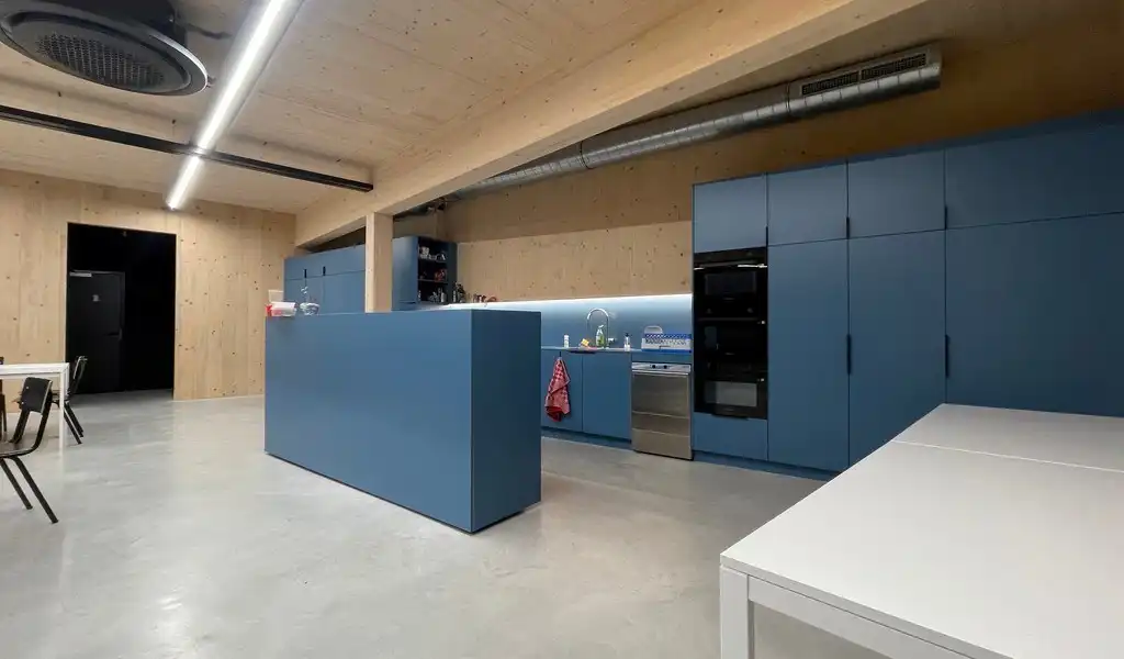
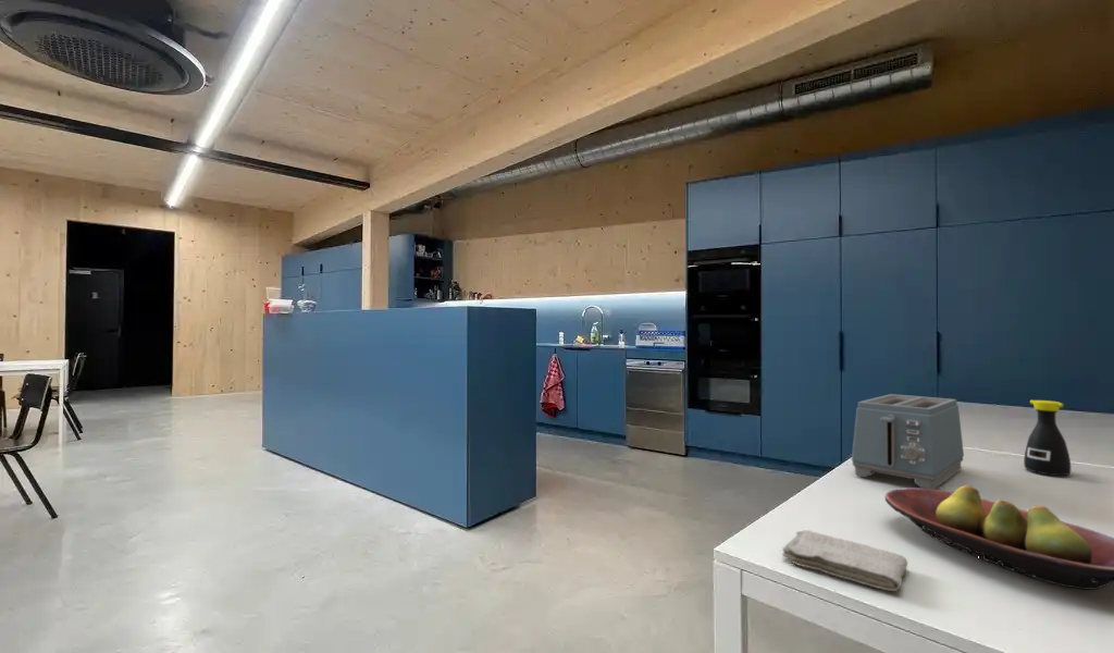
+ washcloth [781,529,908,592]
+ bottle [1023,399,1073,477]
+ fruit bowl [883,484,1114,591]
+ toaster [851,393,965,490]
